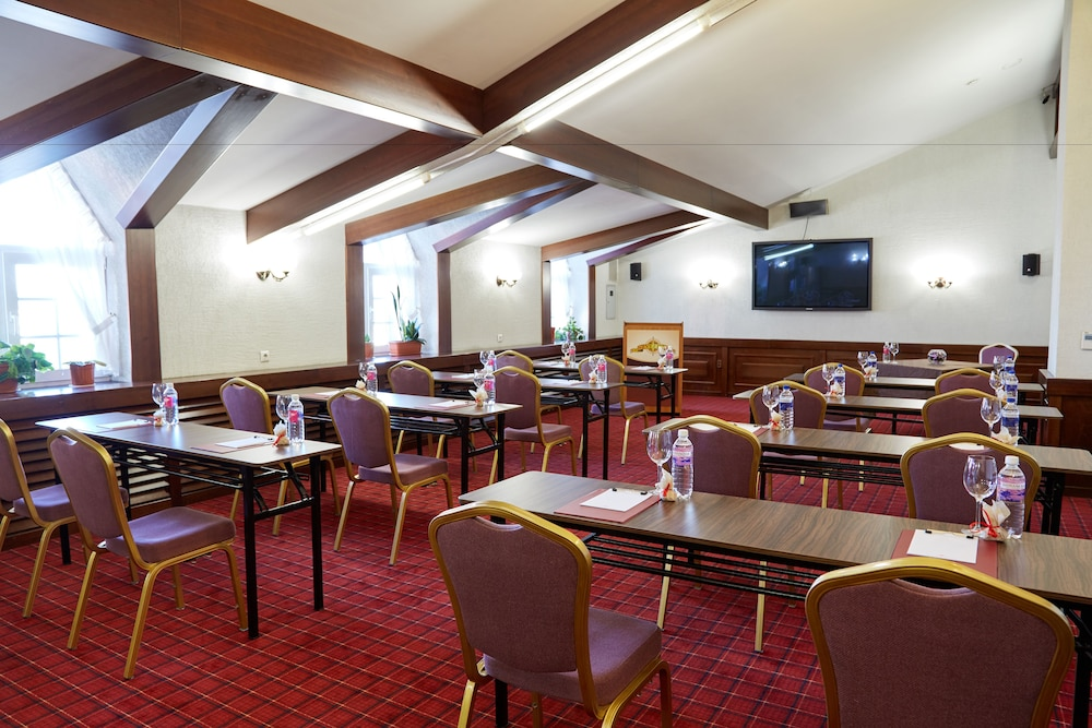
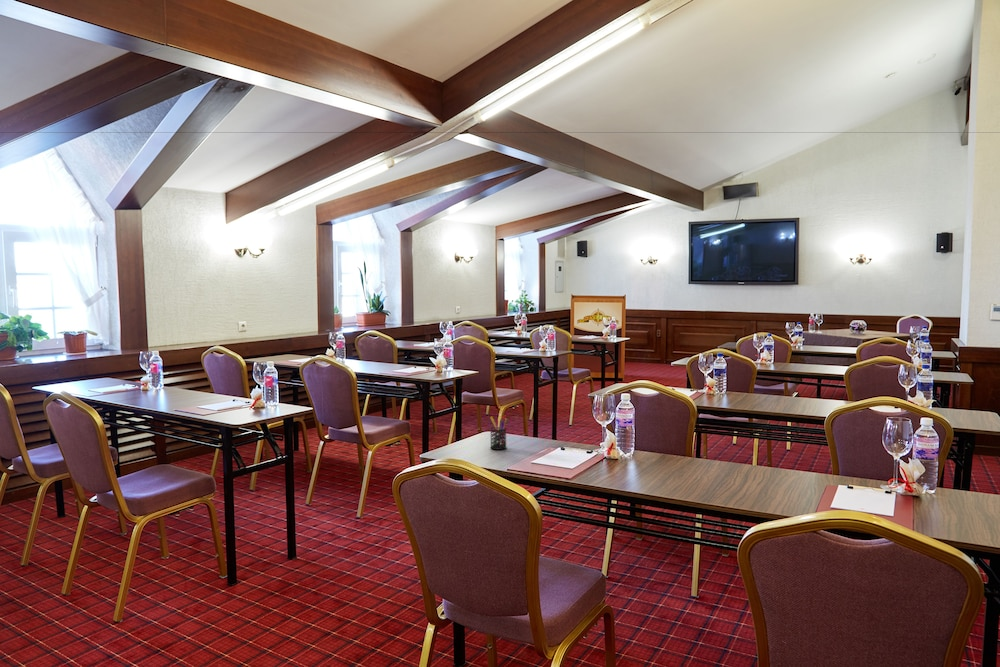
+ pen holder [489,414,508,451]
